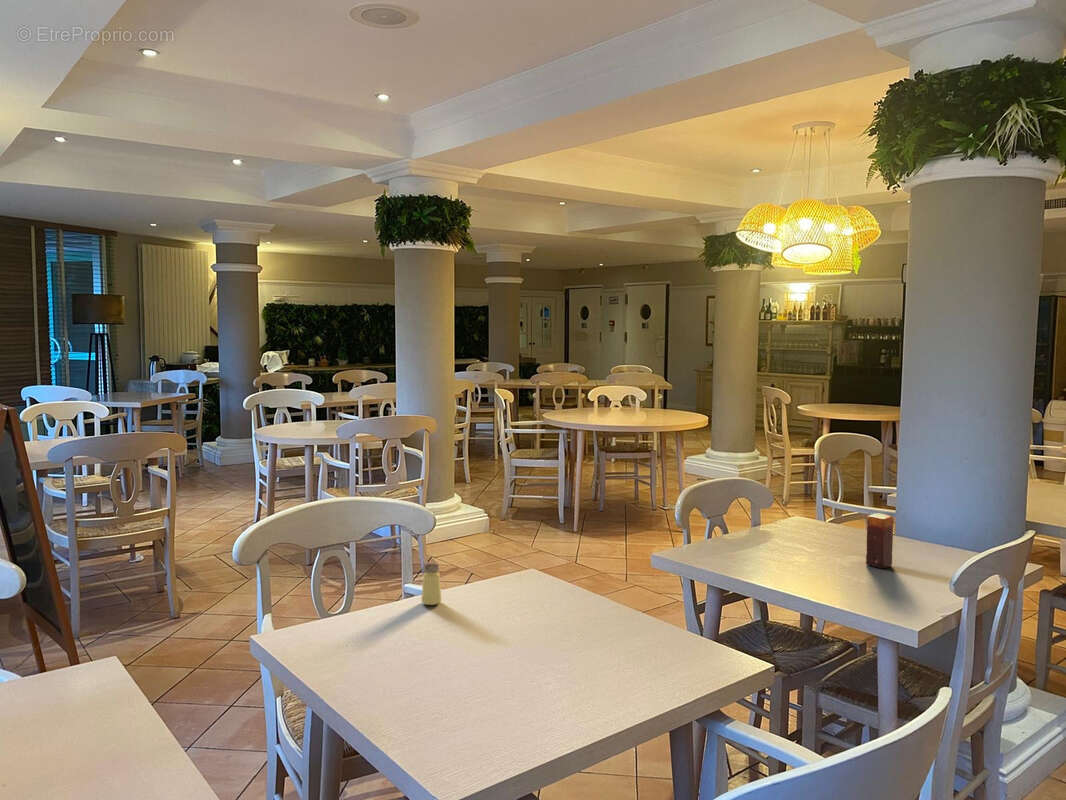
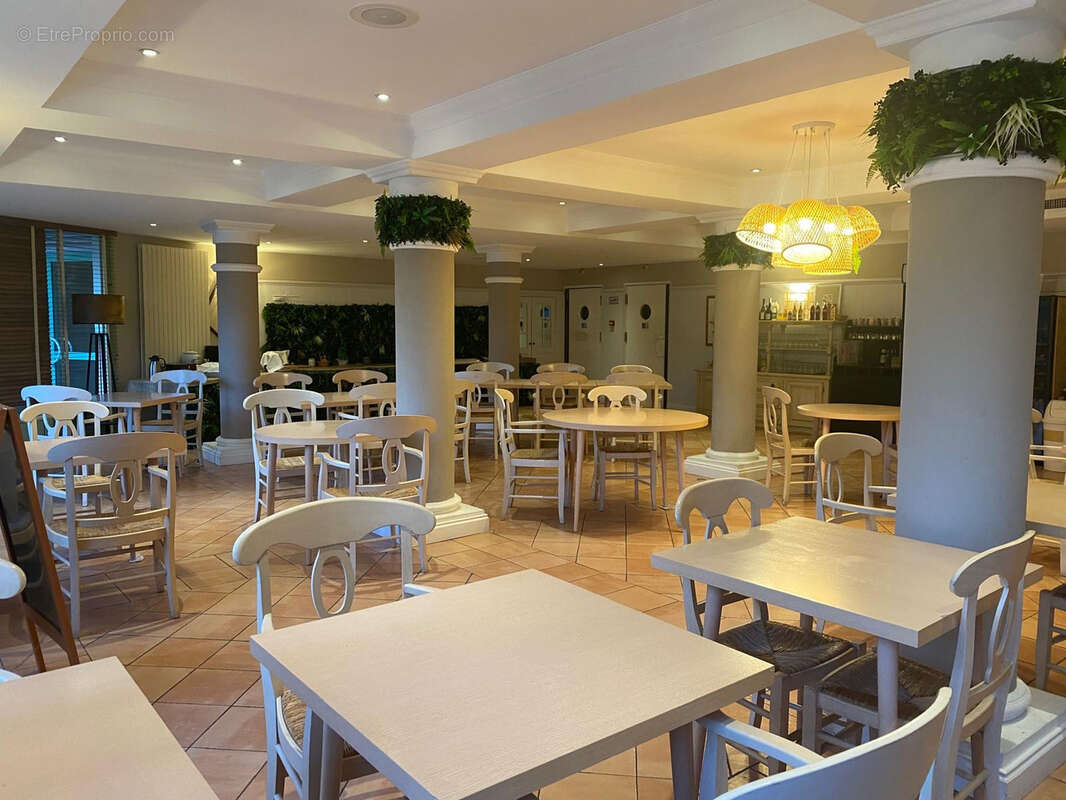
- saltshaker [420,561,443,606]
- candle [865,512,895,569]
